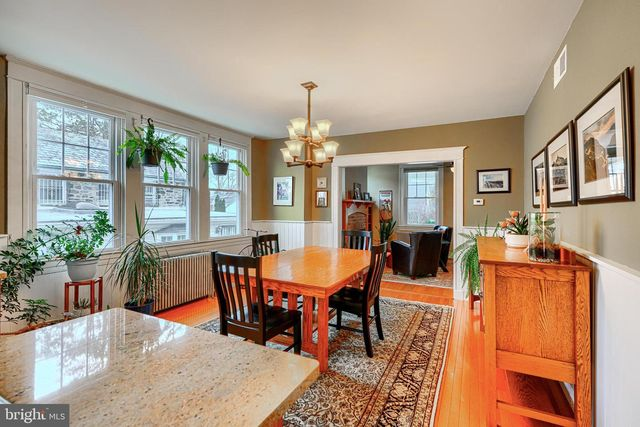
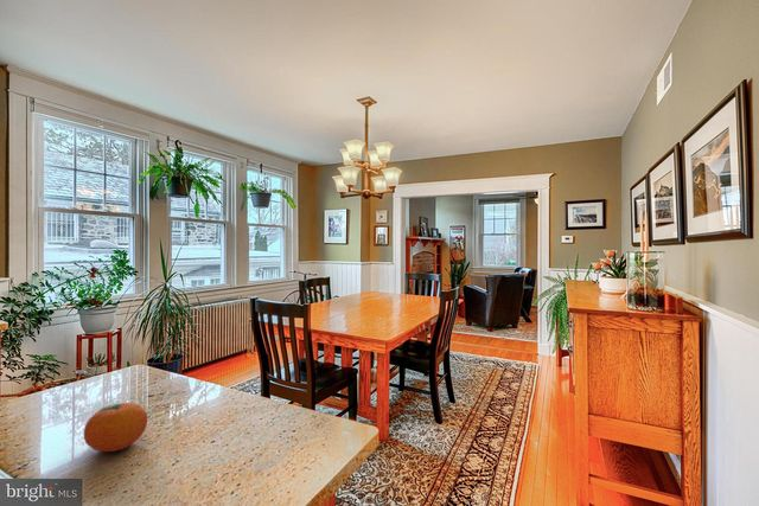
+ fruit [83,402,148,453]
